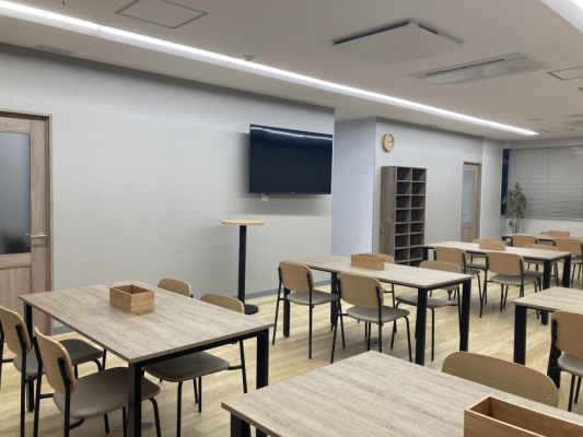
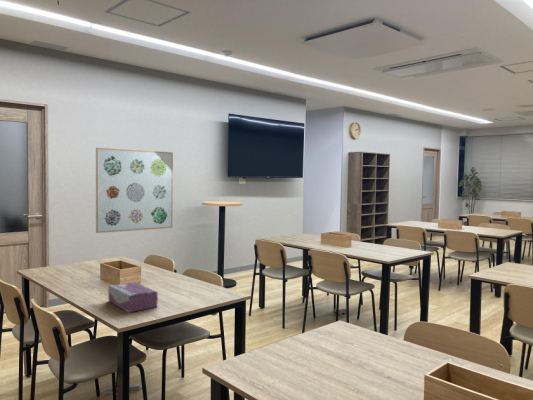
+ tissue box [107,281,159,313]
+ wall art [95,147,174,234]
